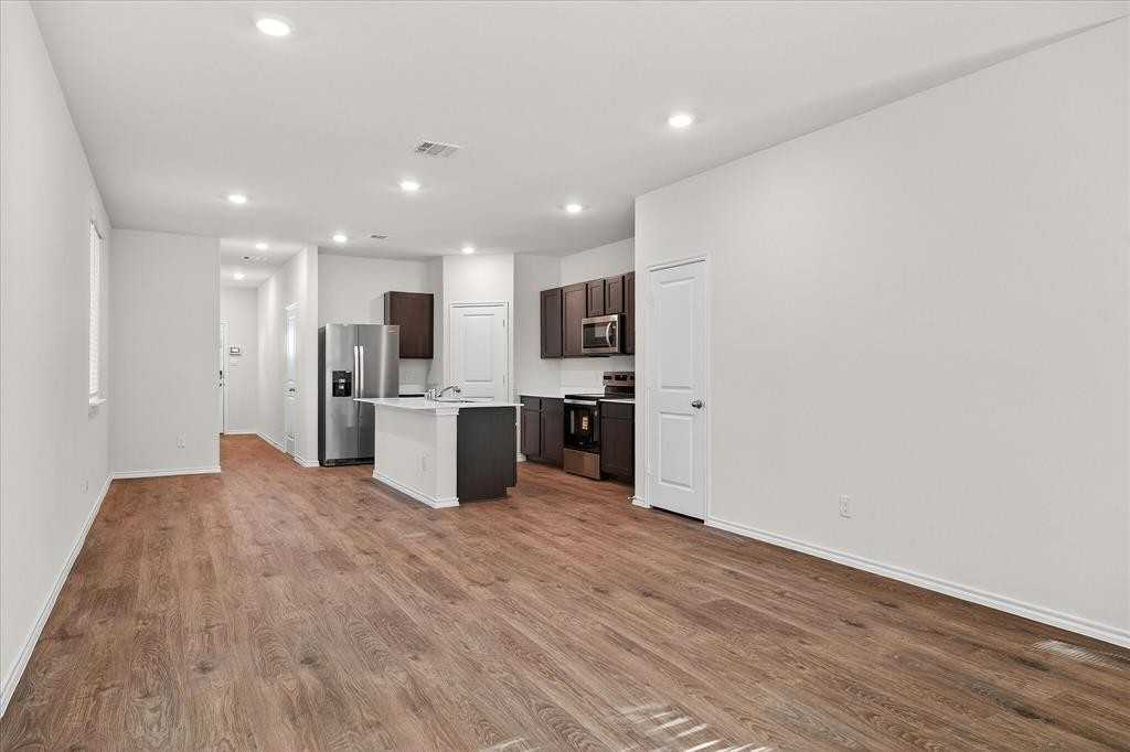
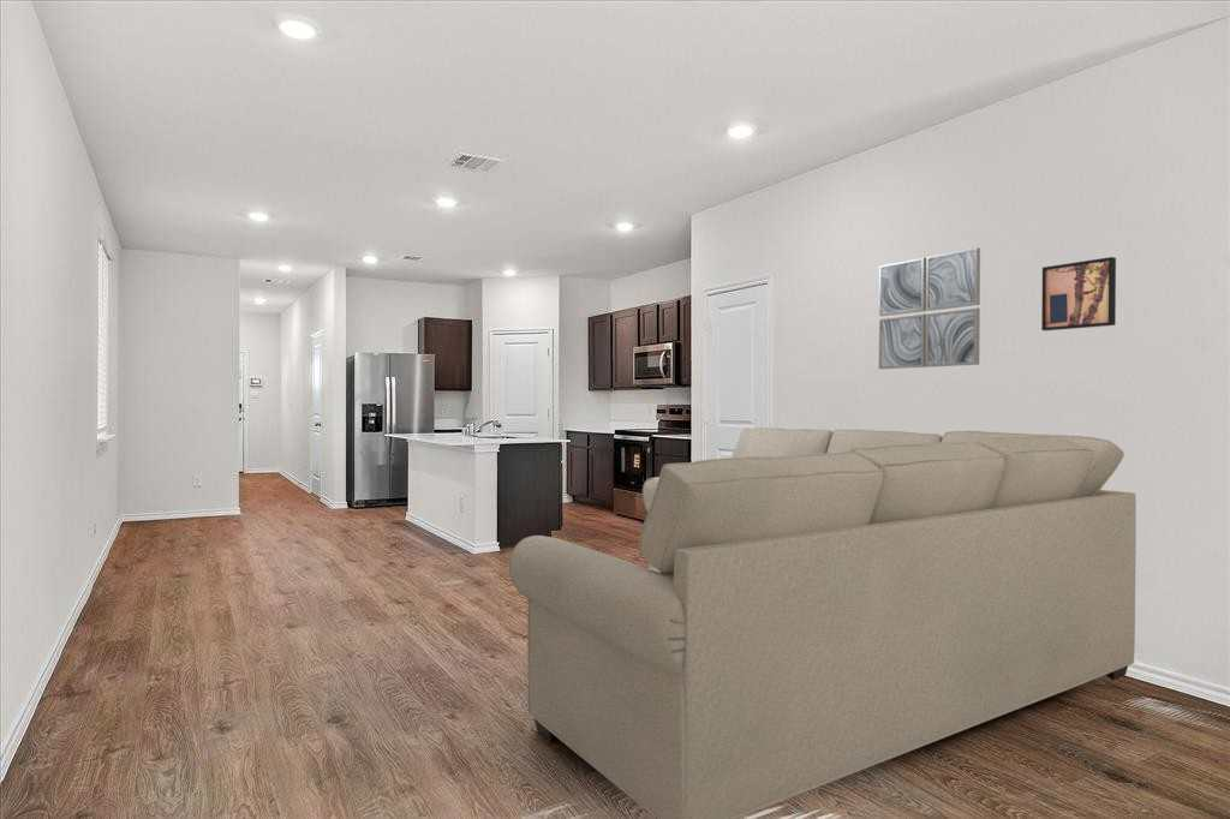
+ sofa [508,426,1138,819]
+ wall art [878,246,981,370]
+ wall art [1040,256,1117,331]
